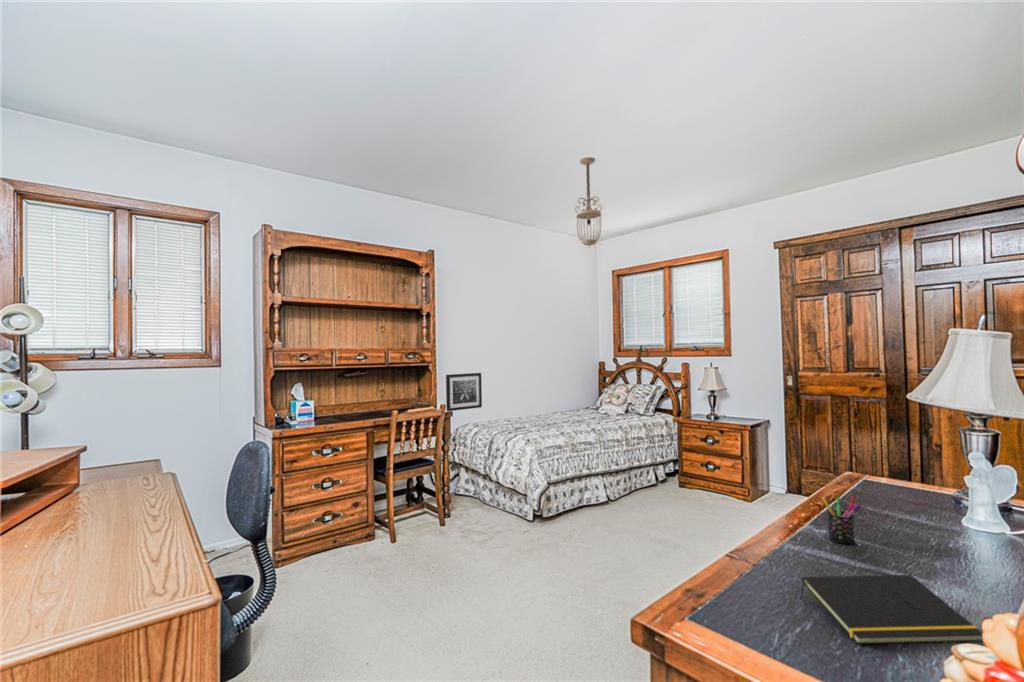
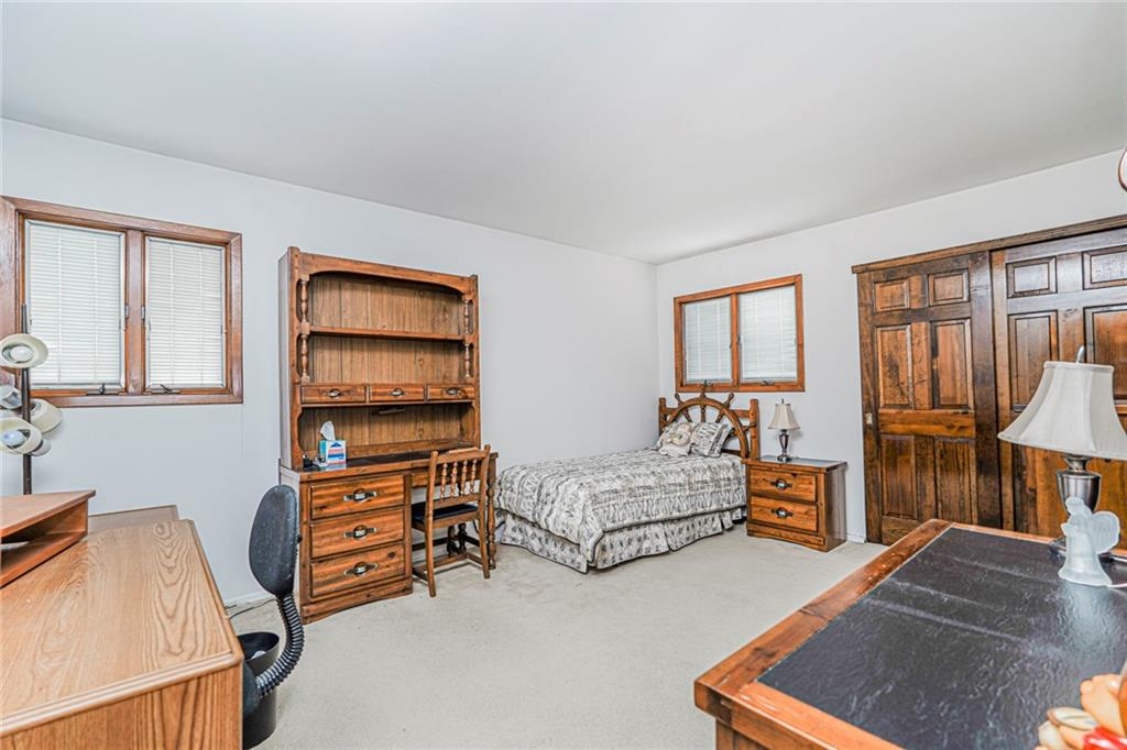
- wall art [445,372,483,412]
- pen holder [821,495,862,545]
- ceiling light fixture [571,156,603,248]
- notepad [799,574,983,645]
